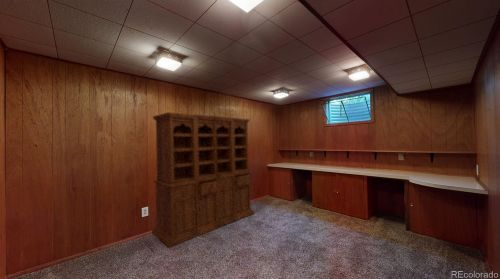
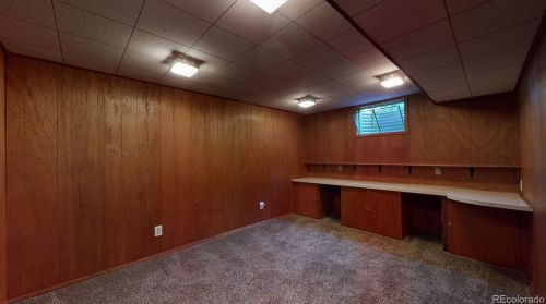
- bookcase [151,111,255,248]
